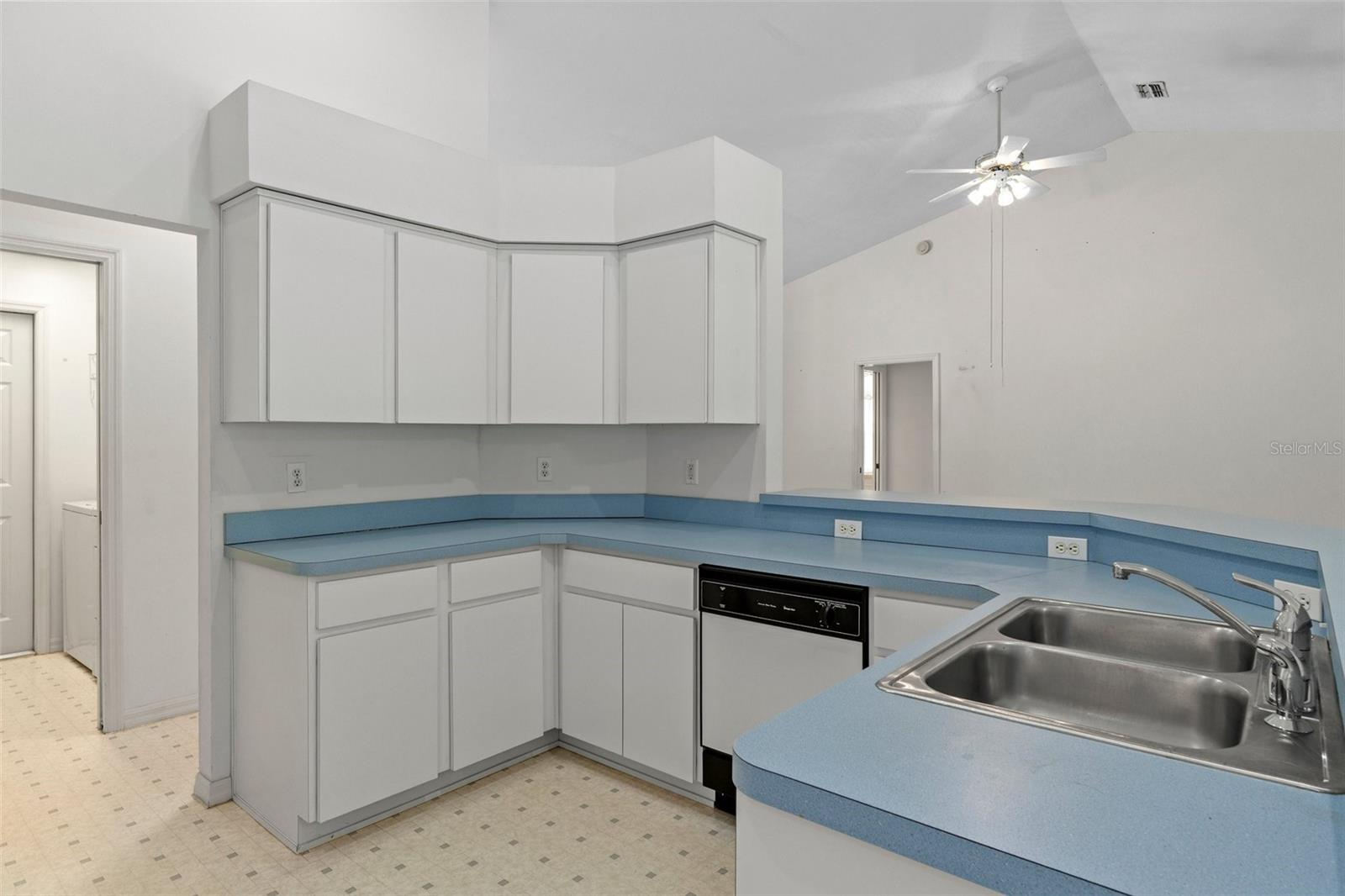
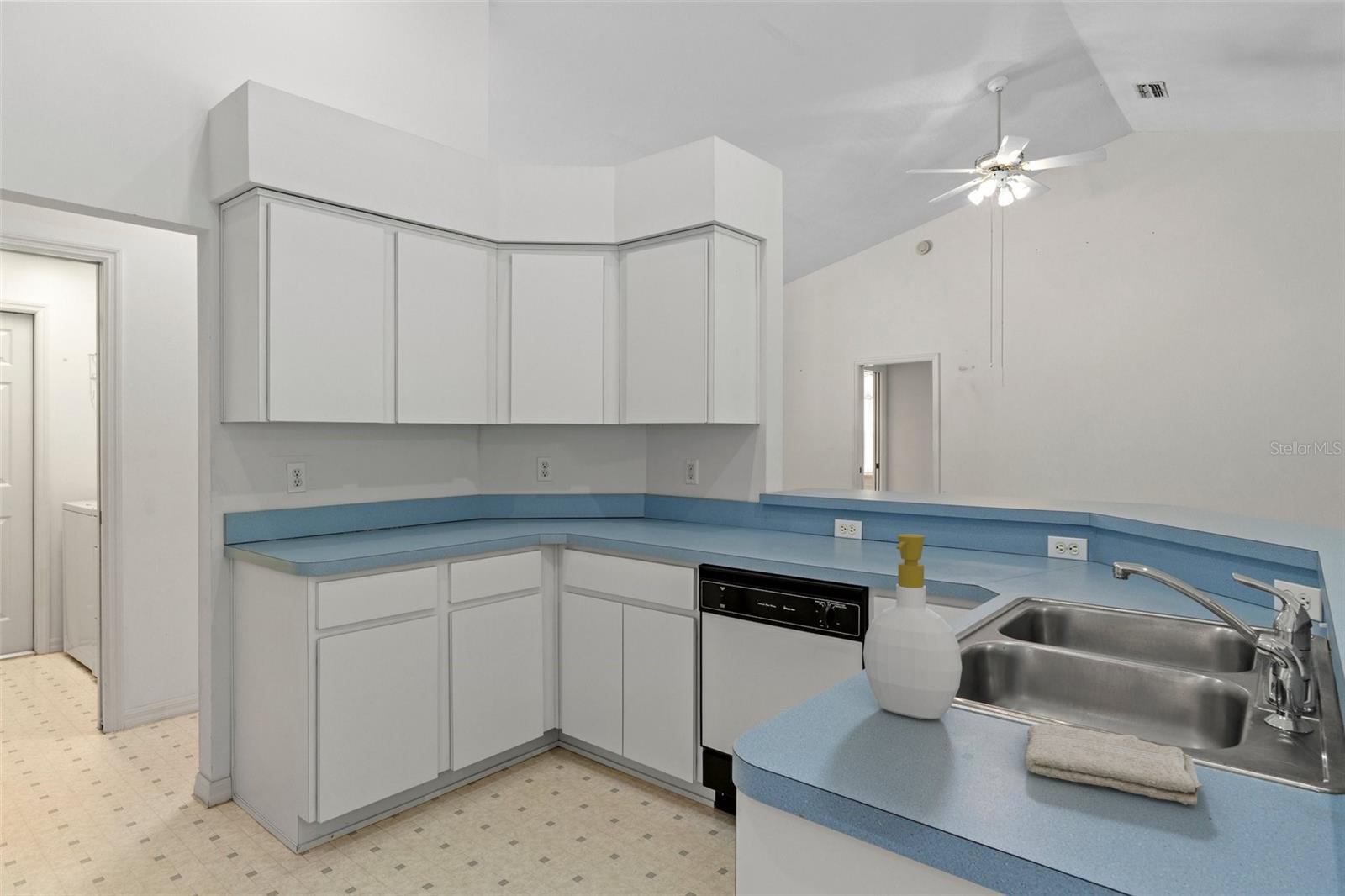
+ soap bottle [862,533,963,720]
+ washcloth [1024,723,1205,806]
